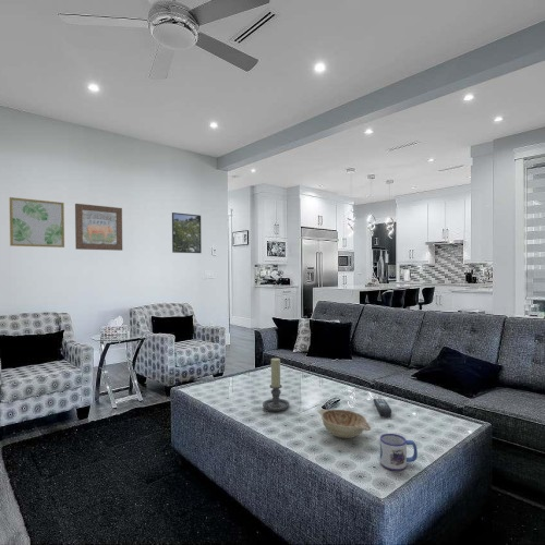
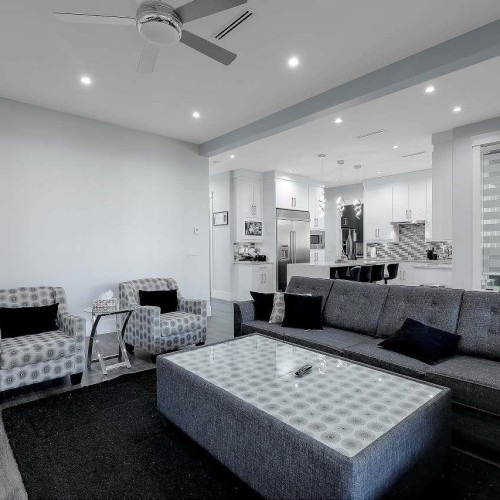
- candle holder [262,358,291,413]
- wall art [9,196,65,249]
- decorative bowl [317,409,372,439]
- mug [379,433,419,472]
- remote control [372,398,392,419]
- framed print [171,211,203,254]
- wall art [74,203,123,252]
